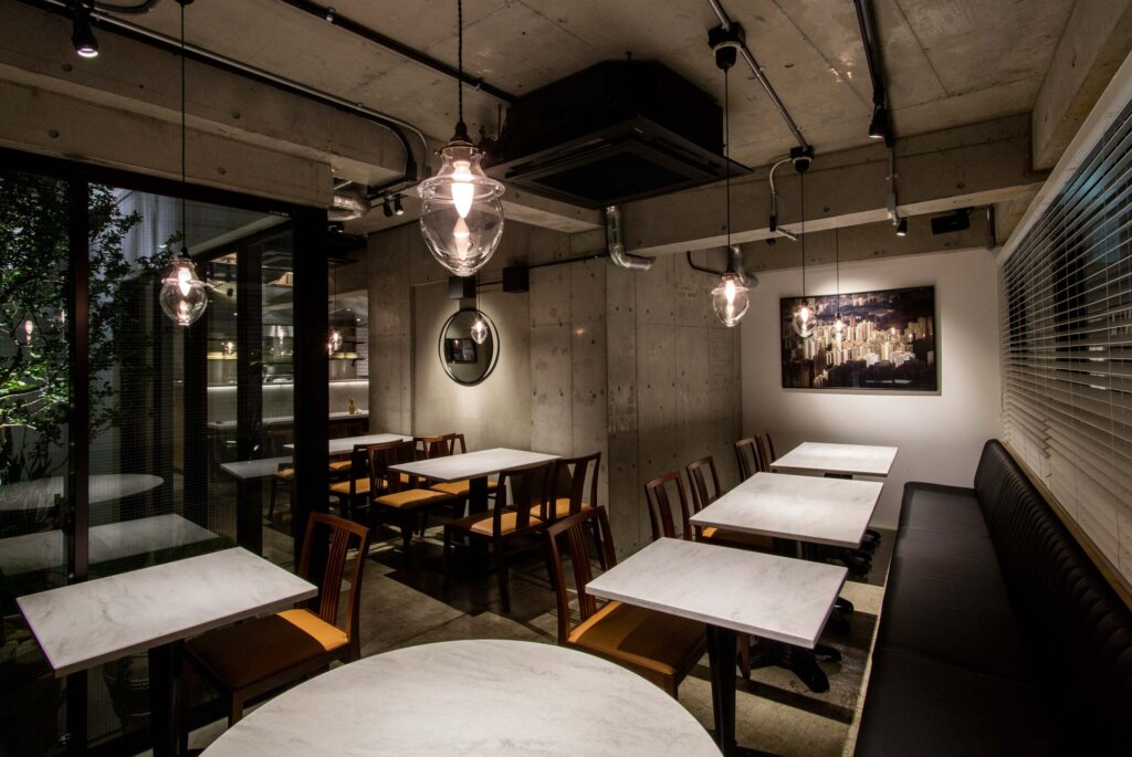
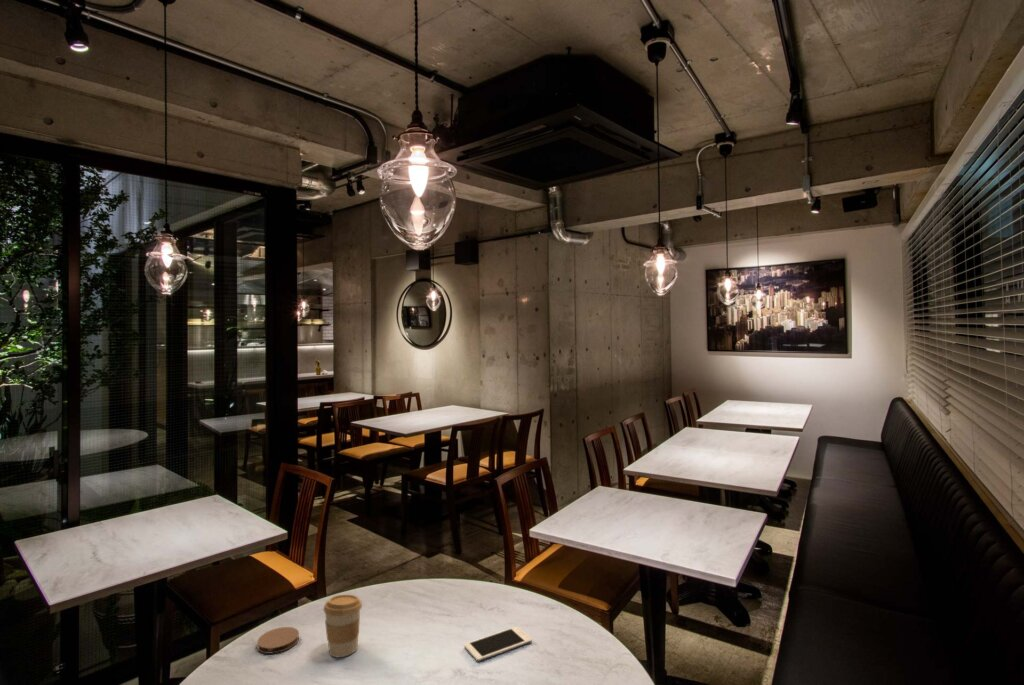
+ coffee cup [322,594,363,658]
+ coaster [256,626,300,655]
+ cell phone [463,625,533,662]
